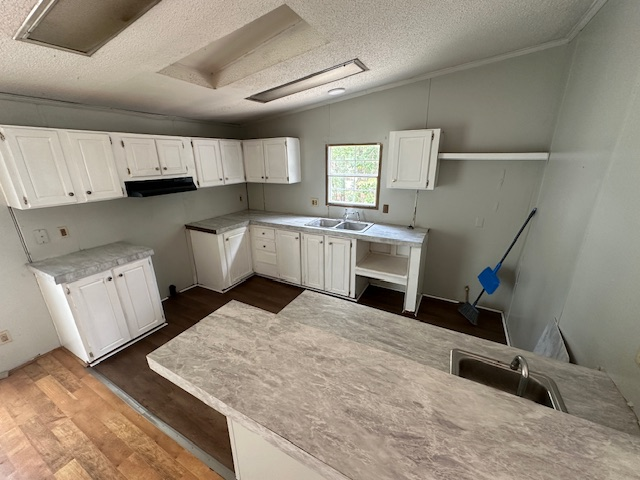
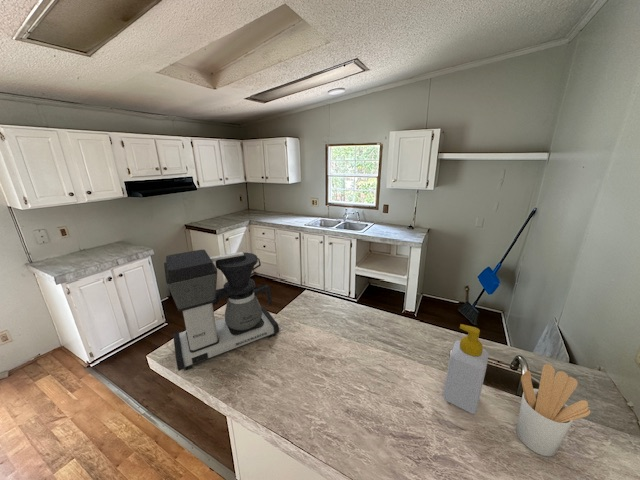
+ coffee maker [163,249,280,372]
+ soap bottle [442,323,490,415]
+ utensil holder [515,363,591,457]
